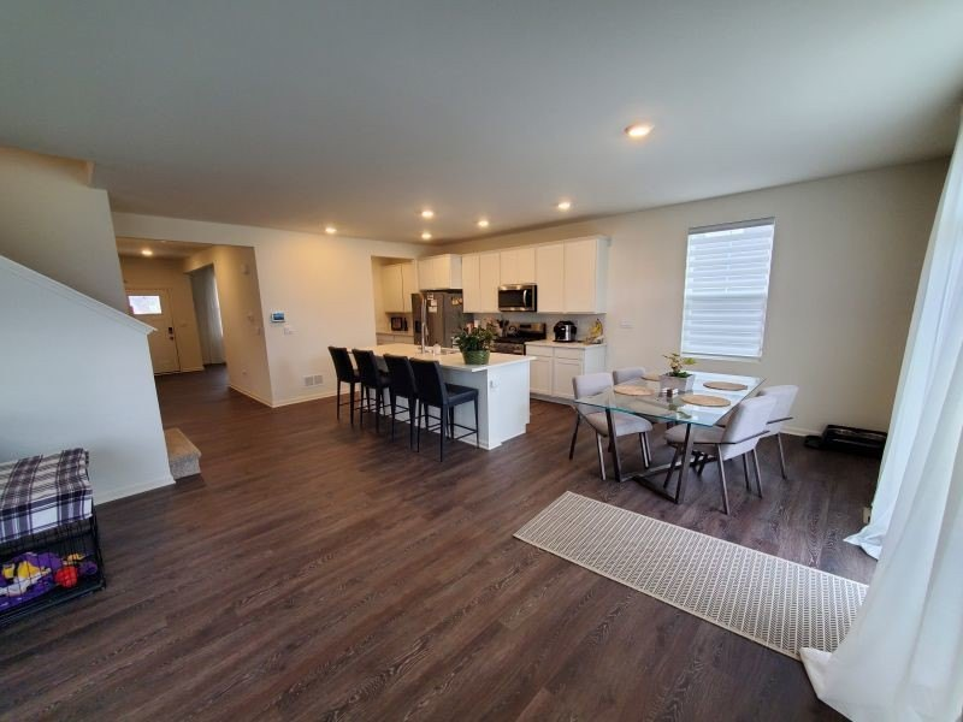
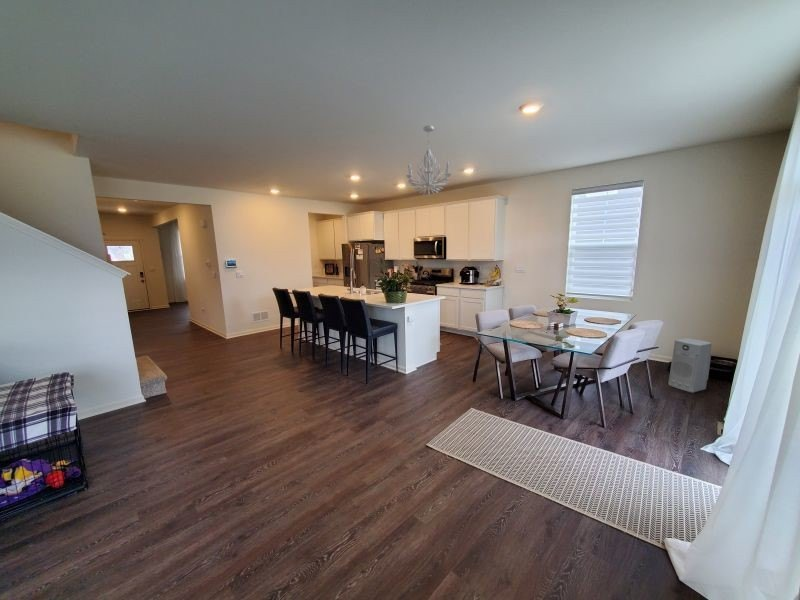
+ chandelier [406,125,452,197]
+ air purifier [667,337,713,394]
